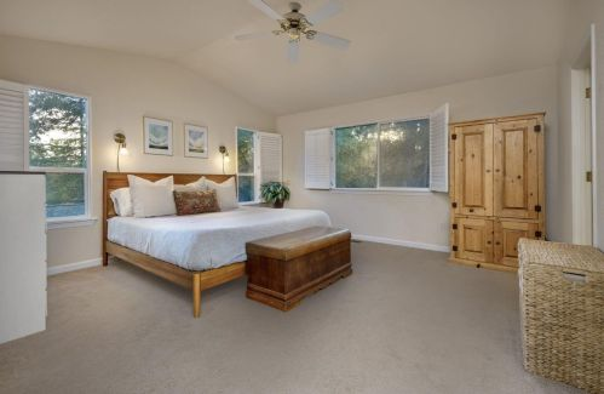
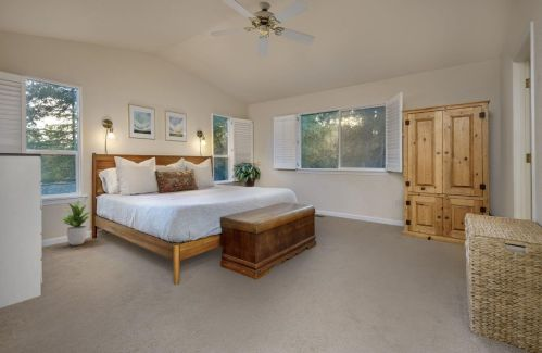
+ potted plant [60,199,91,247]
